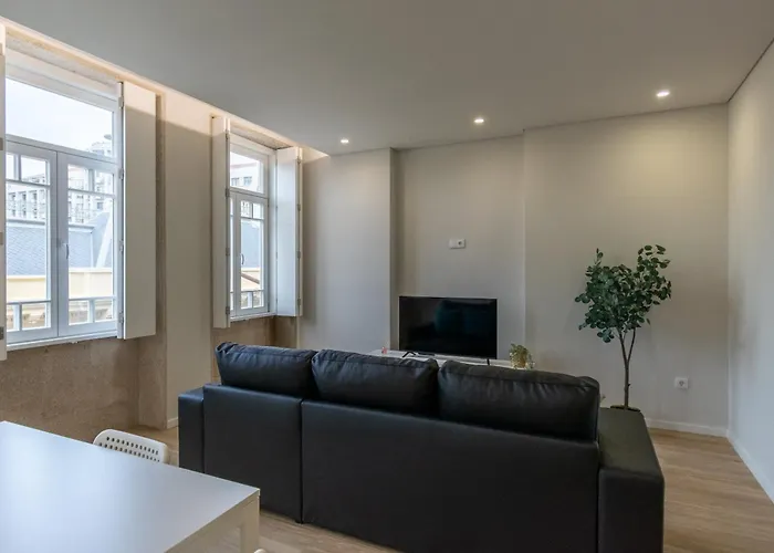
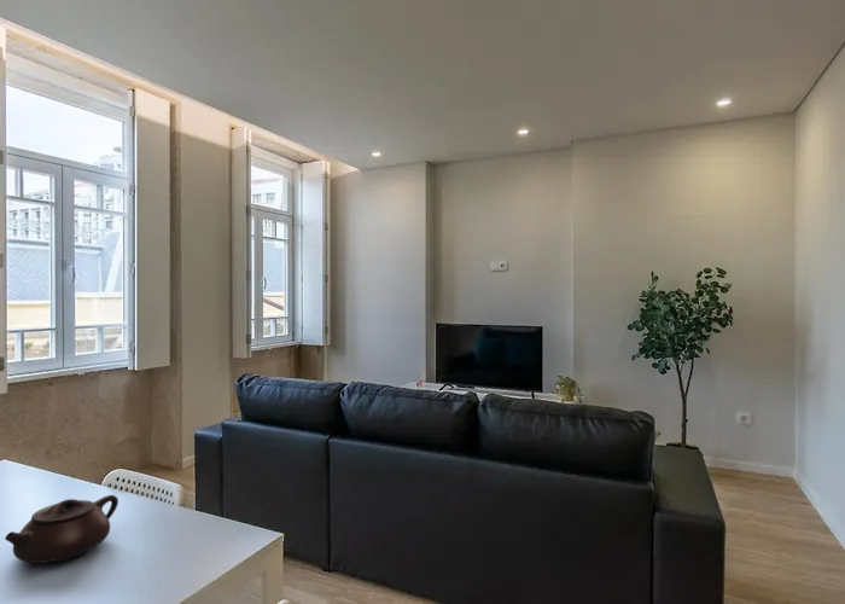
+ teapot [4,494,120,564]
